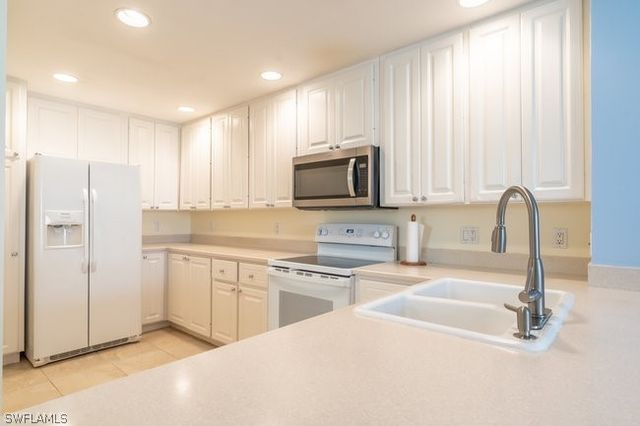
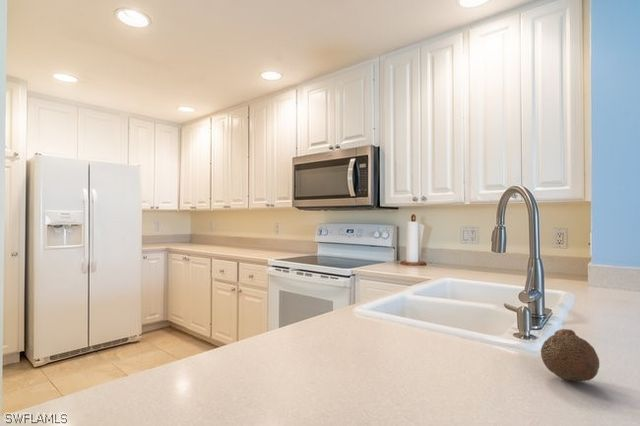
+ fruit [540,328,601,382]
